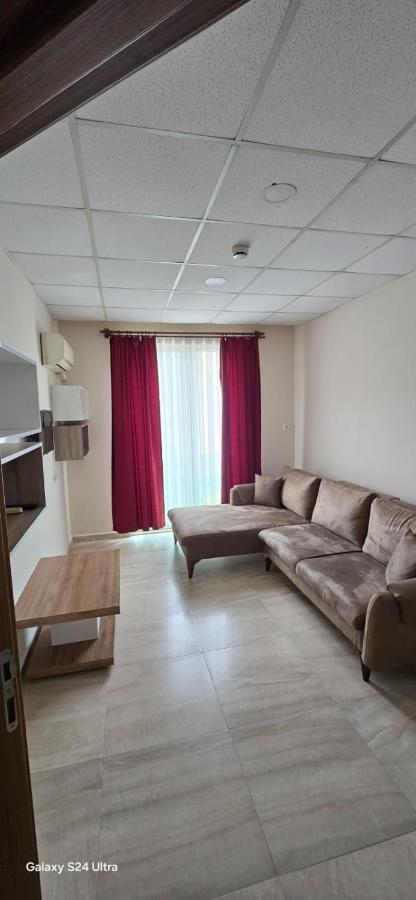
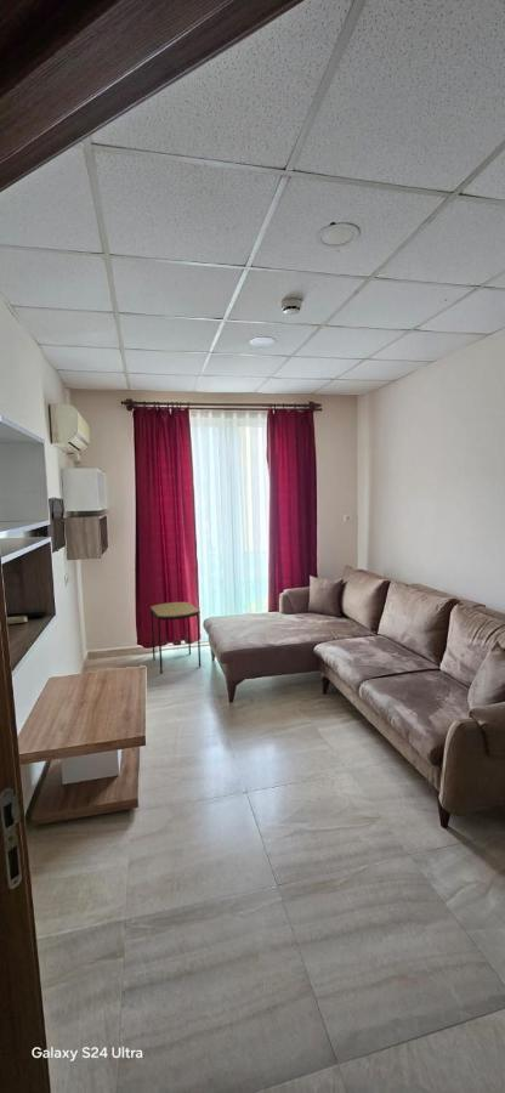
+ side table [148,601,202,675]
